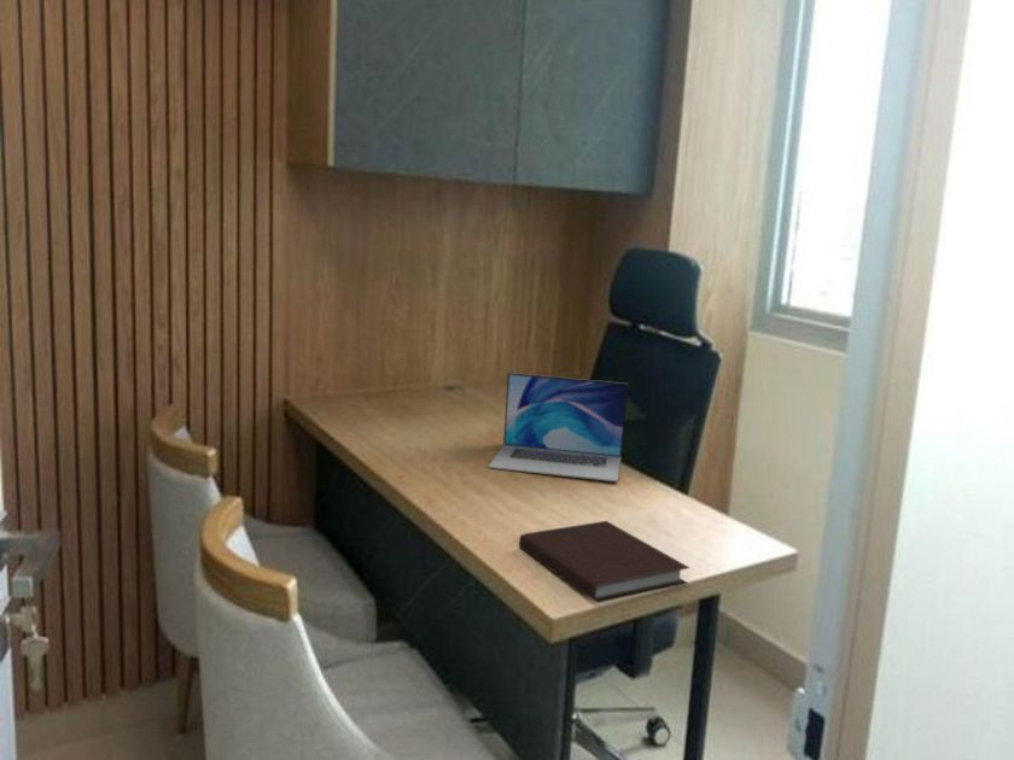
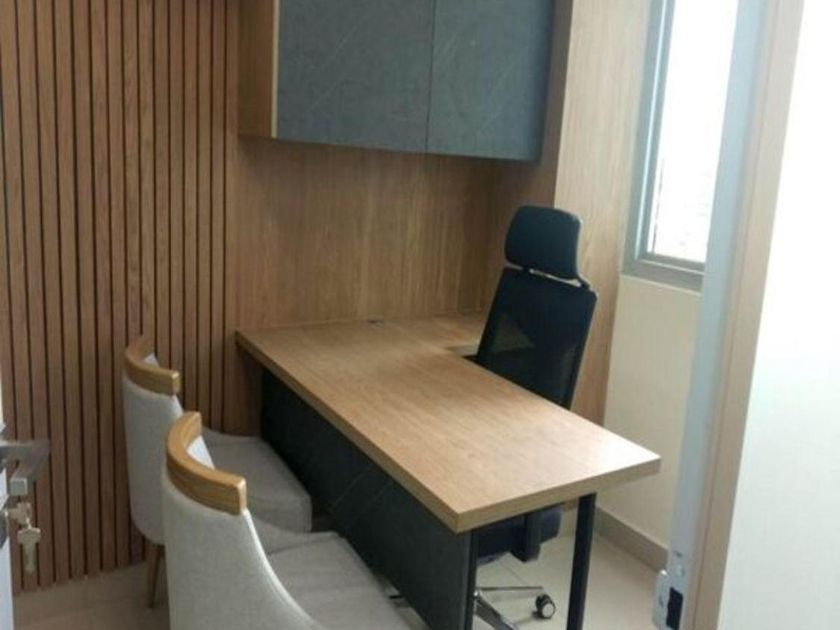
- laptop [488,372,629,483]
- notebook [518,520,690,603]
